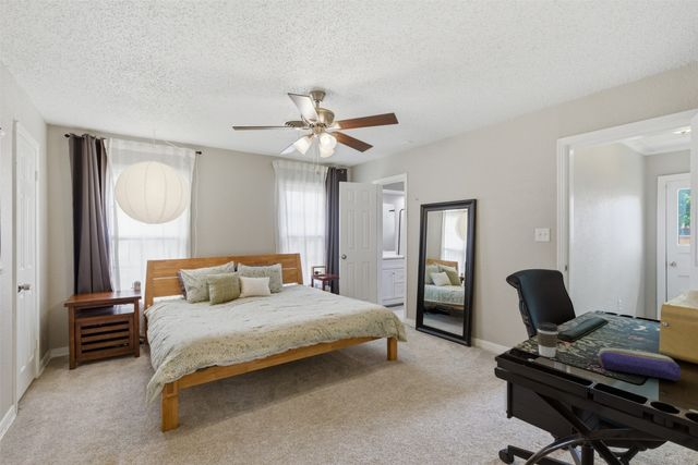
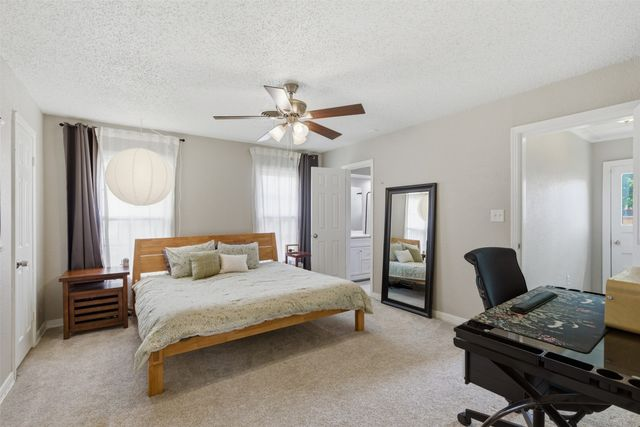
- pencil case [598,346,682,382]
- coffee cup [535,321,559,358]
